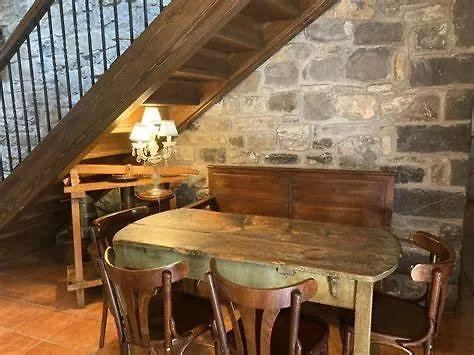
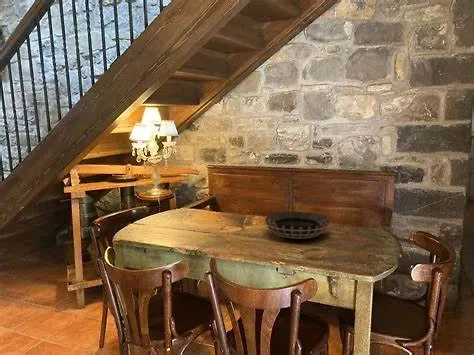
+ decorative bowl [264,211,331,240]
